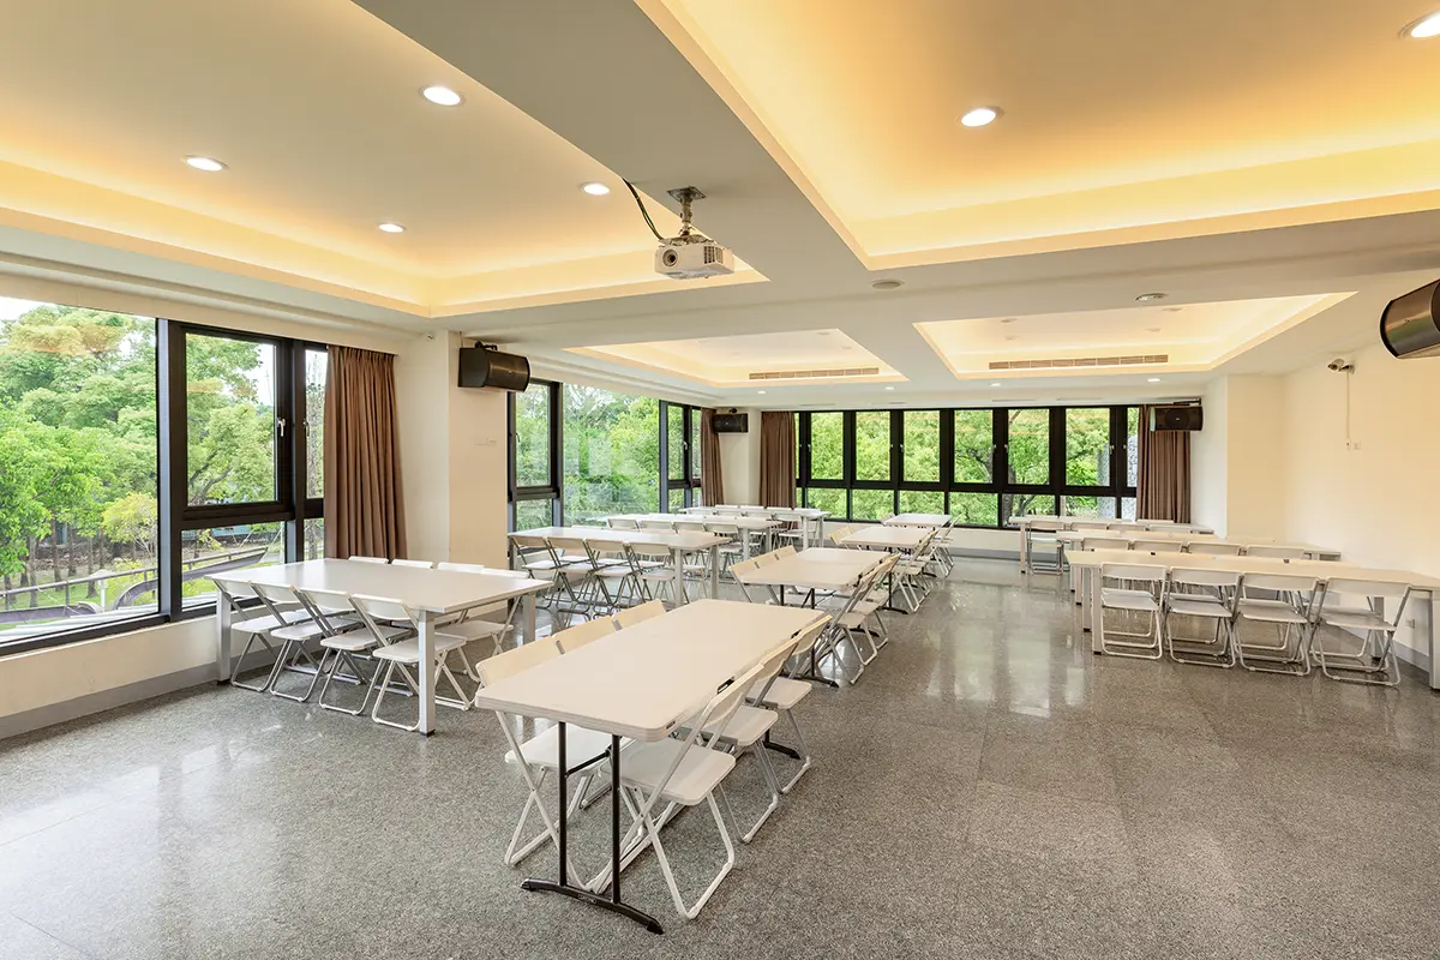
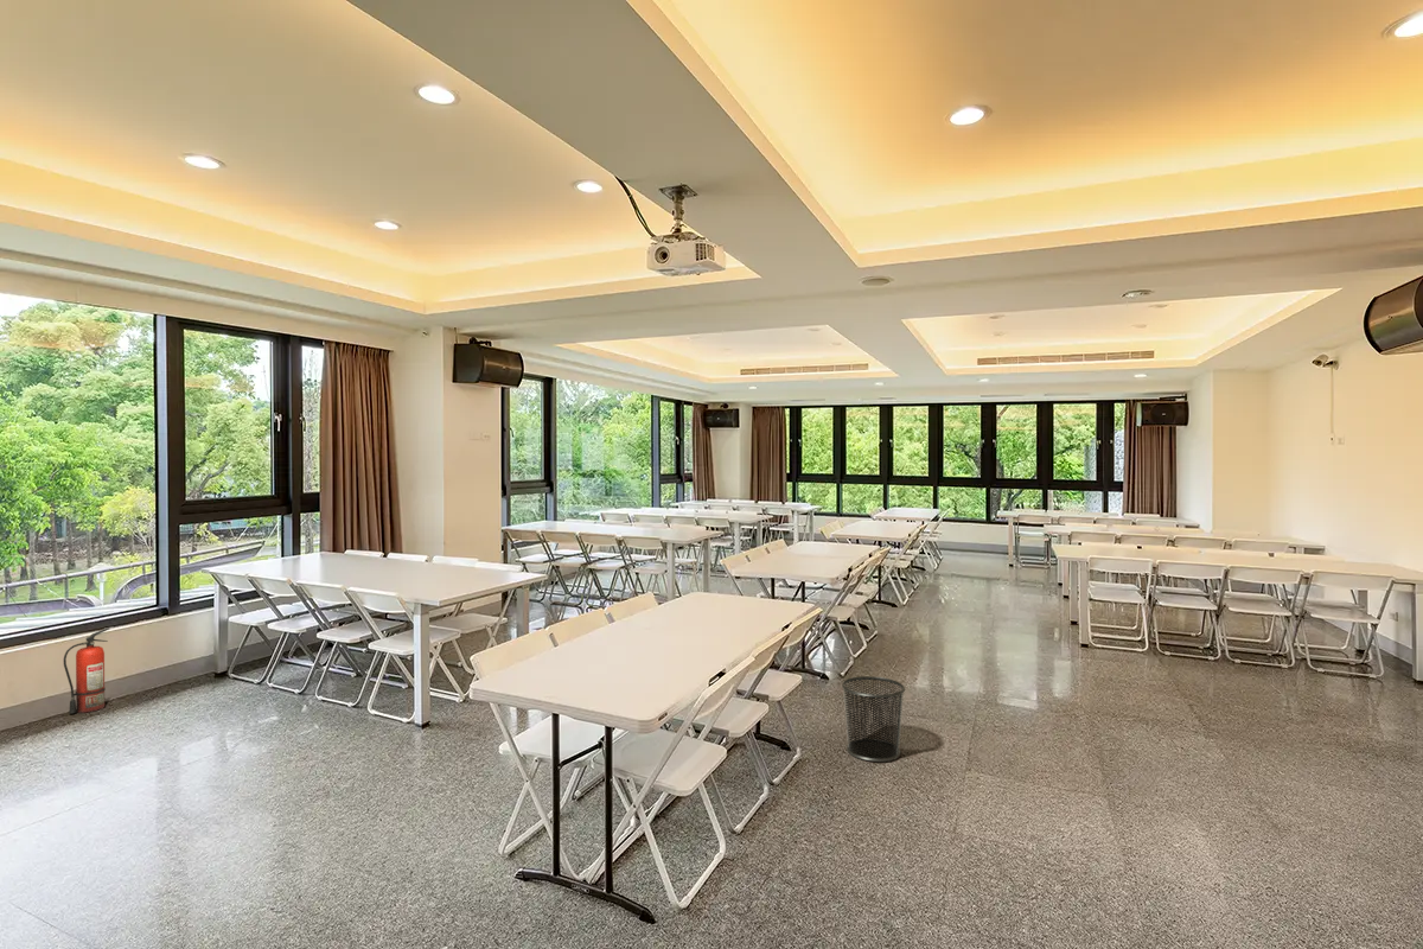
+ waste bin [841,675,906,763]
+ fire extinguisher [63,626,110,714]
